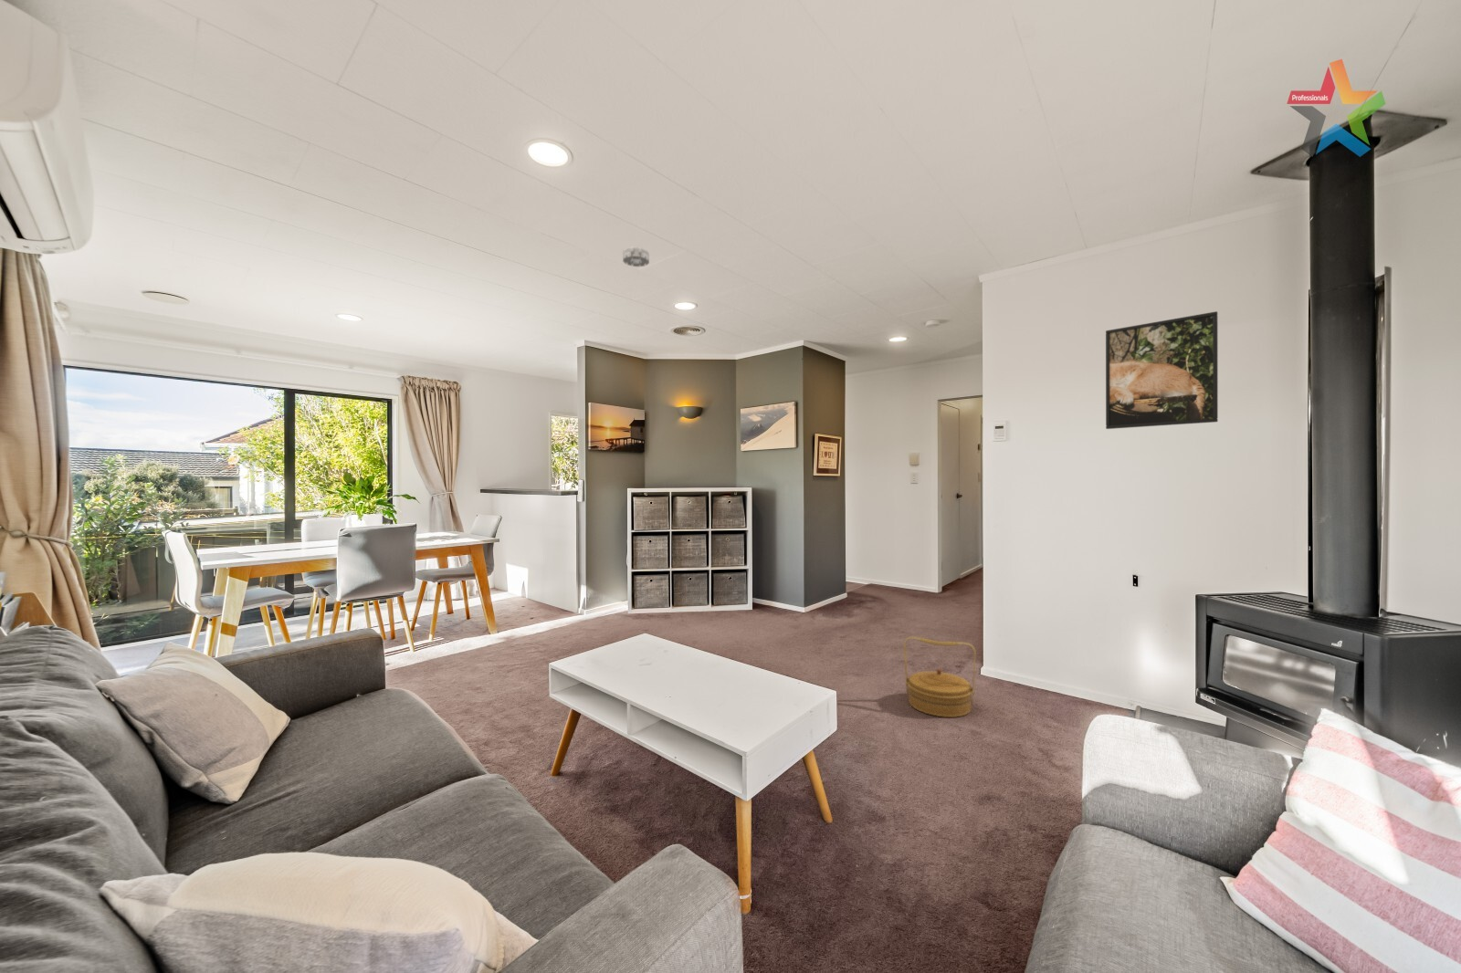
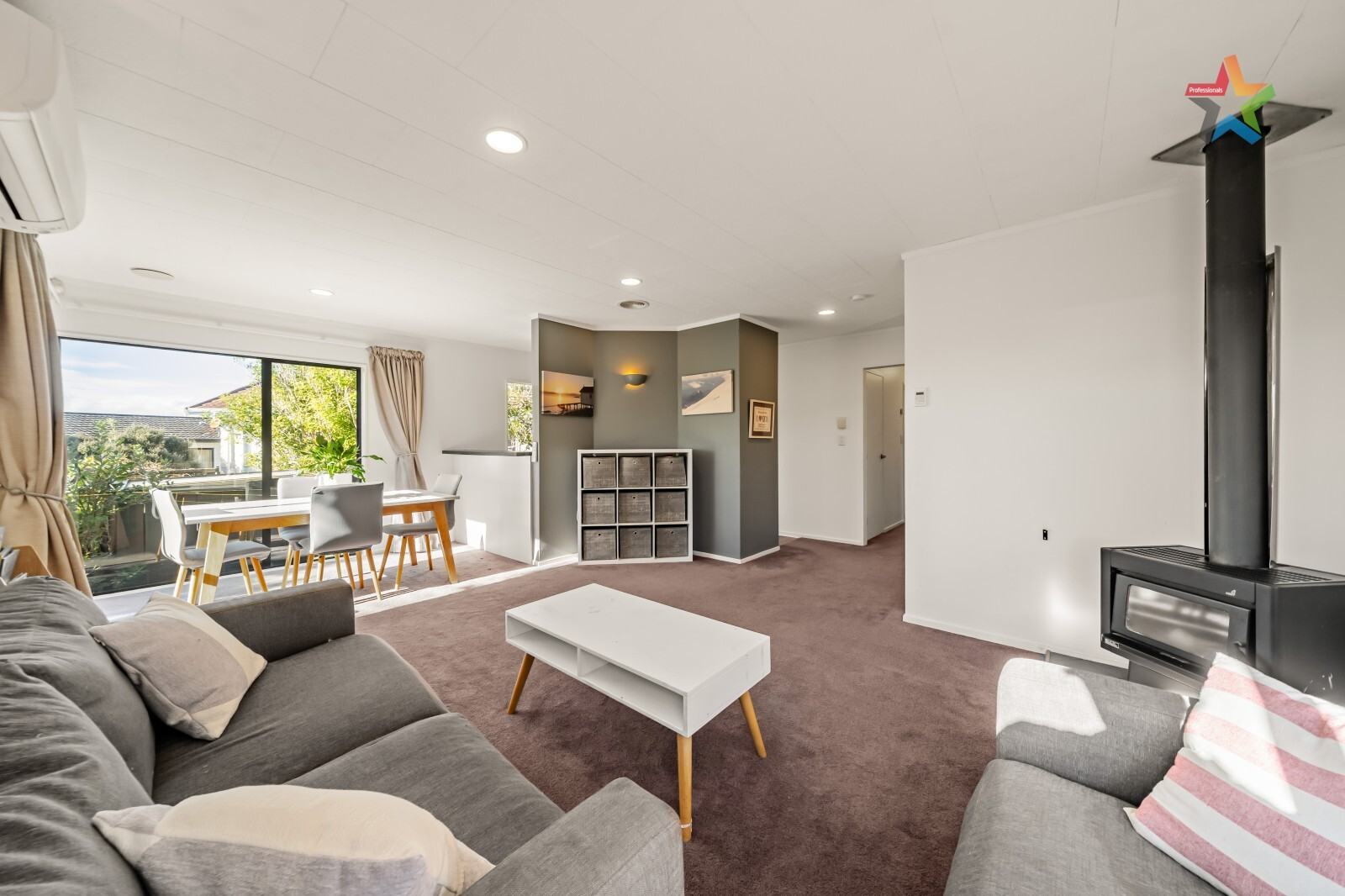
- basket [903,635,977,718]
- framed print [1105,311,1219,430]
- smoke detector [621,247,651,267]
